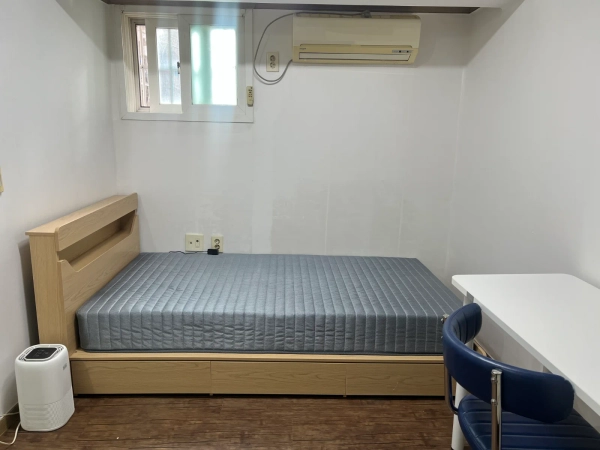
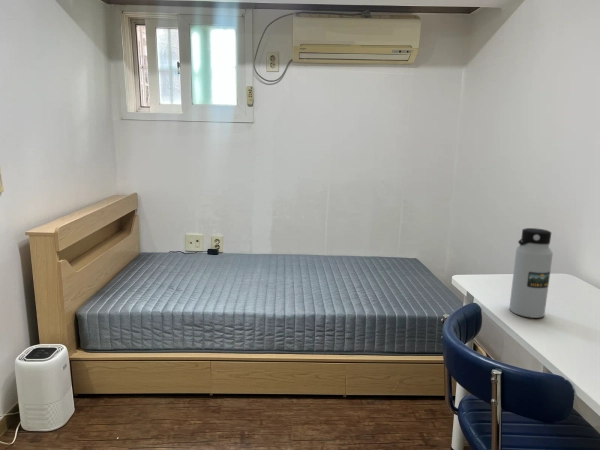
+ water bottle [508,227,554,319]
